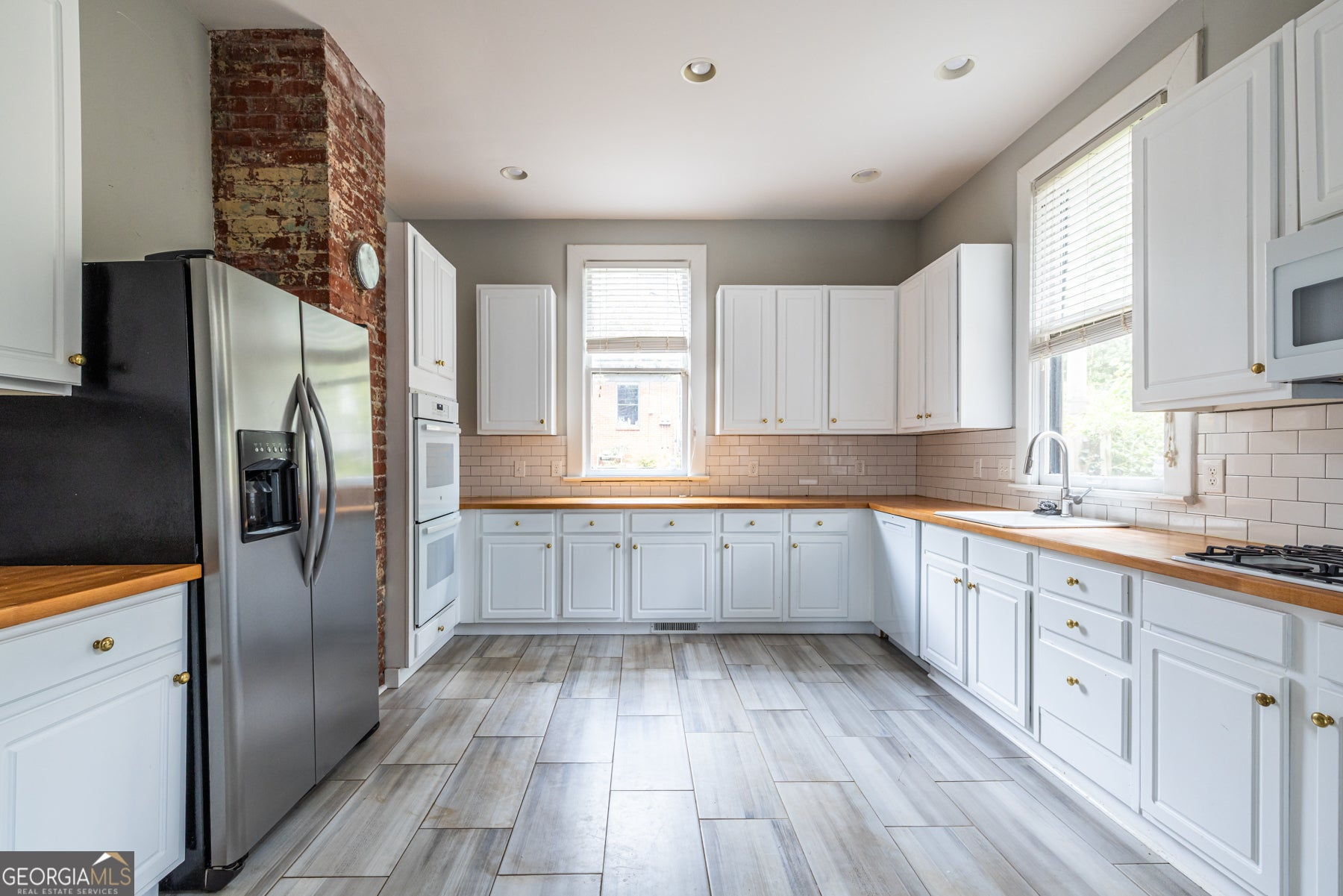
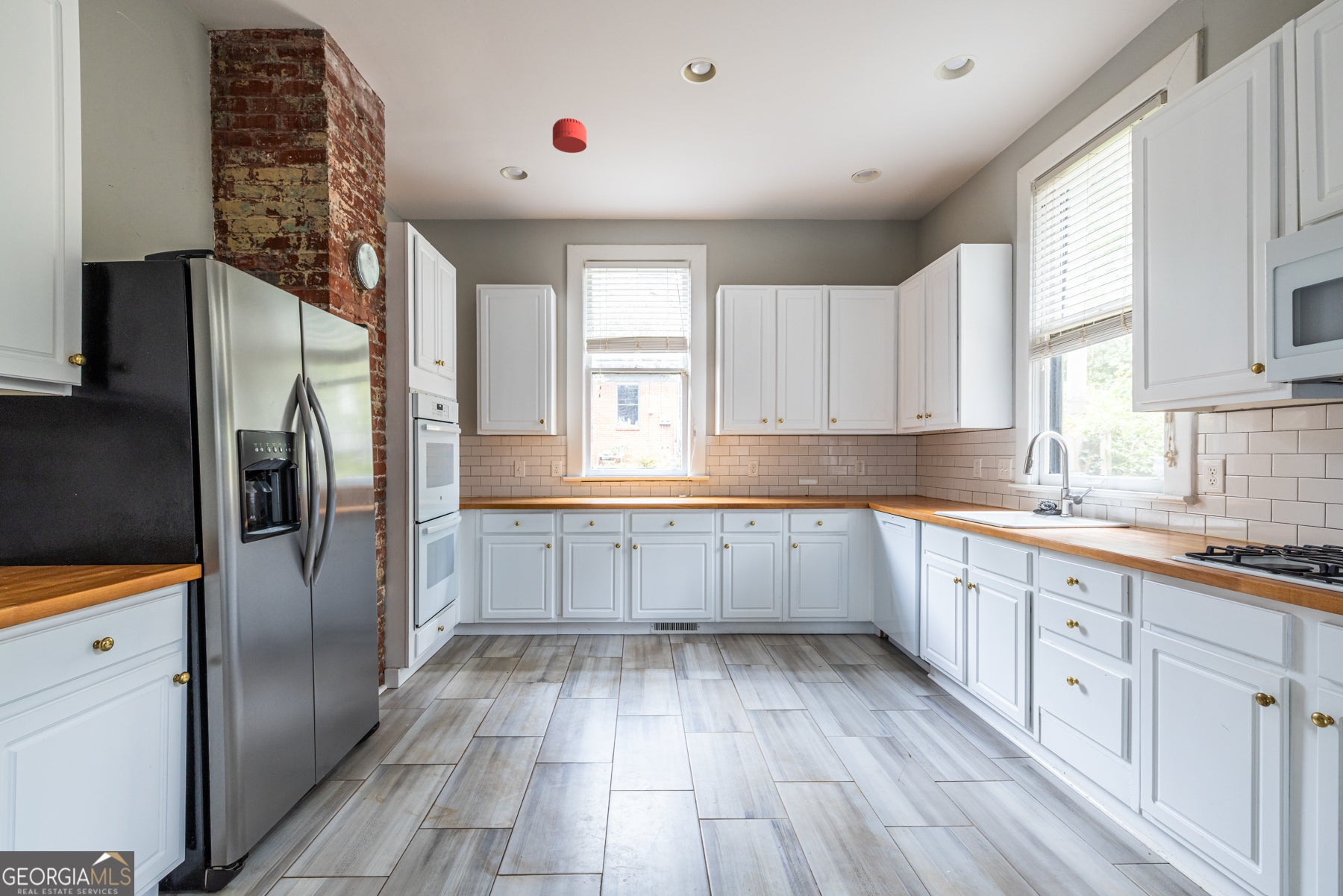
+ smoke detector [552,117,587,154]
